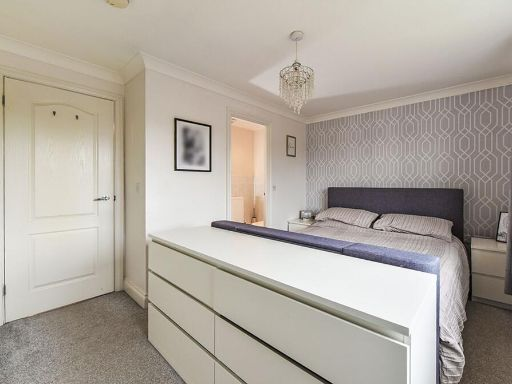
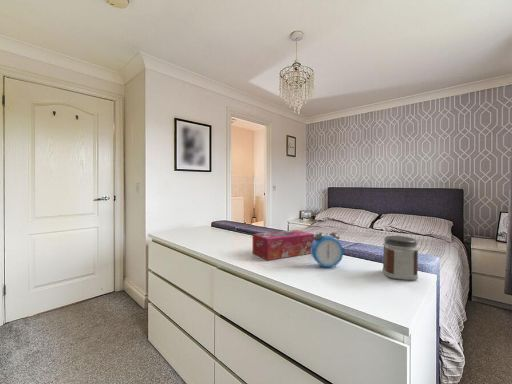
+ alarm clock [310,231,344,268]
+ tissue box [252,229,315,261]
+ jar [381,235,419,281]
